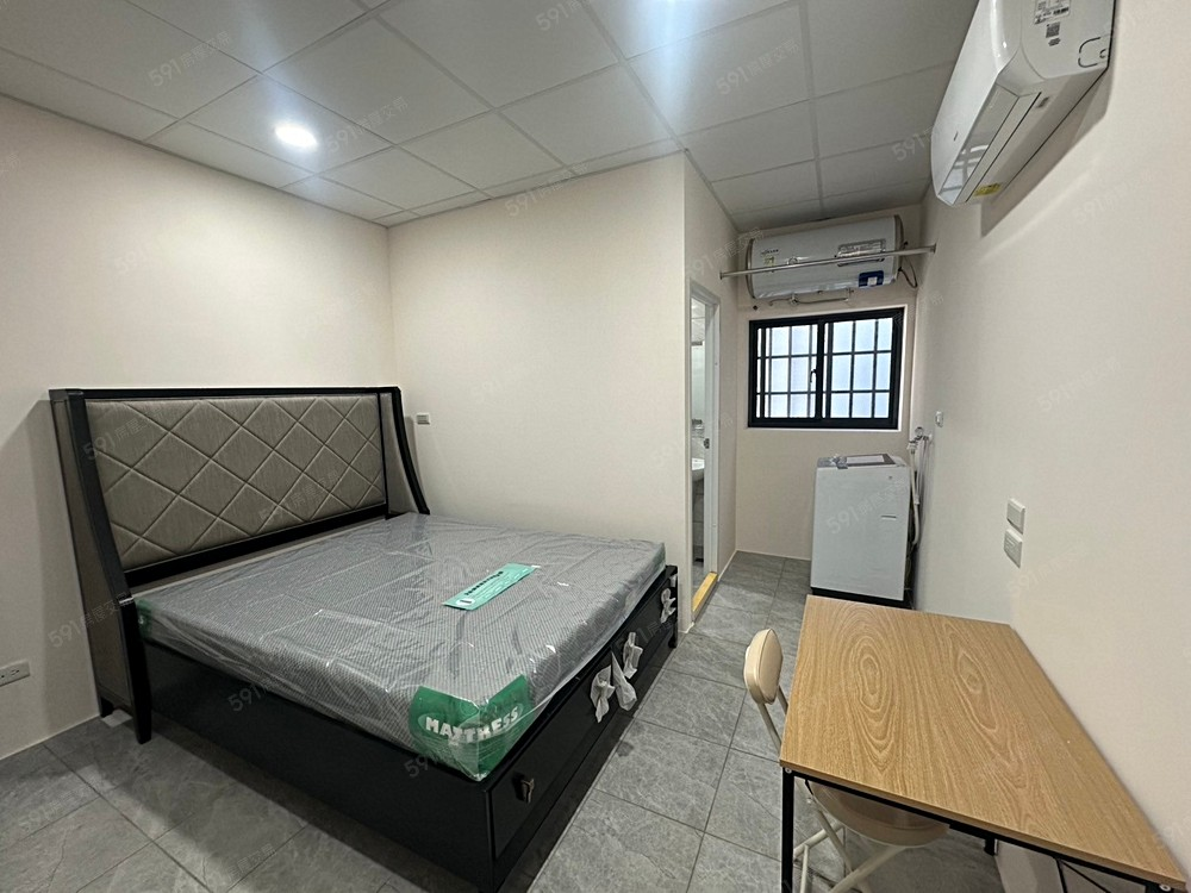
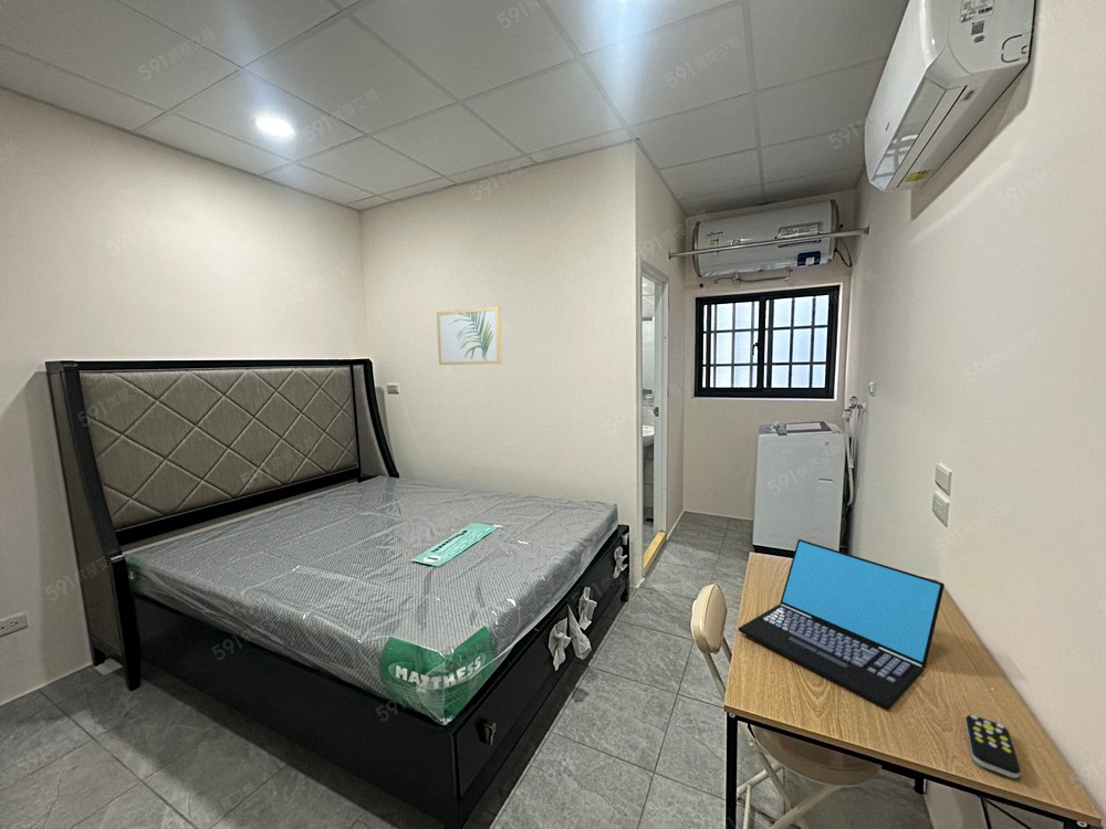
+ laptop [738,538,946,711]
+ remote control [964,714,1022,779]
+ wall art [436,306,503,366]
